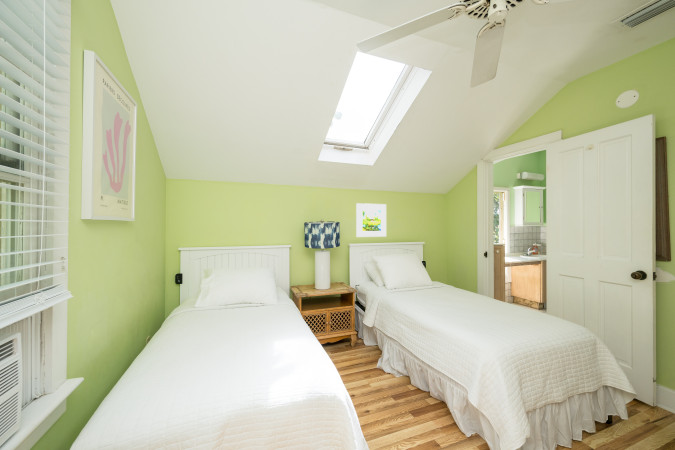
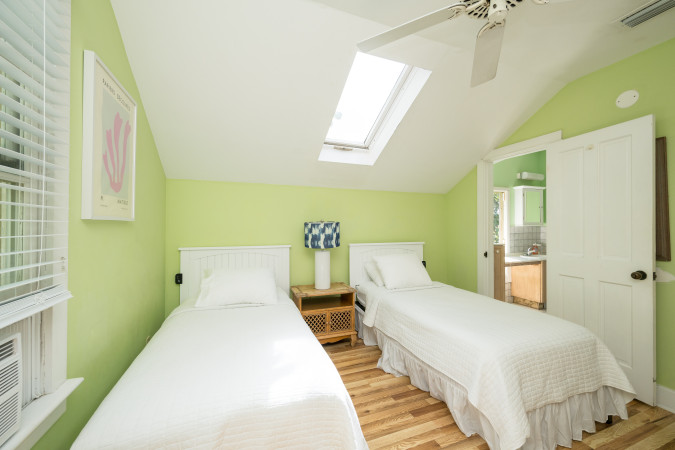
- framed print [355,202,387,238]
